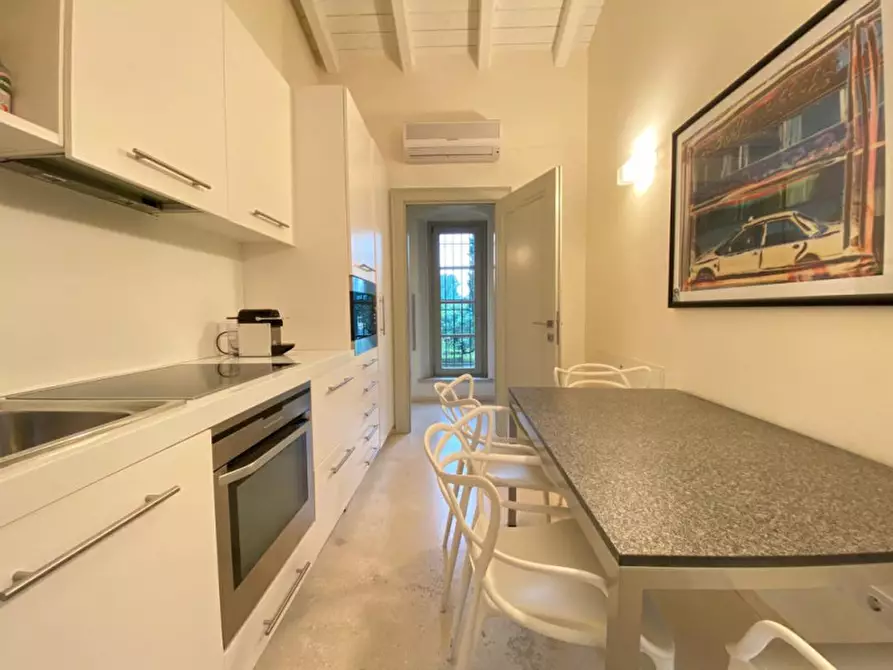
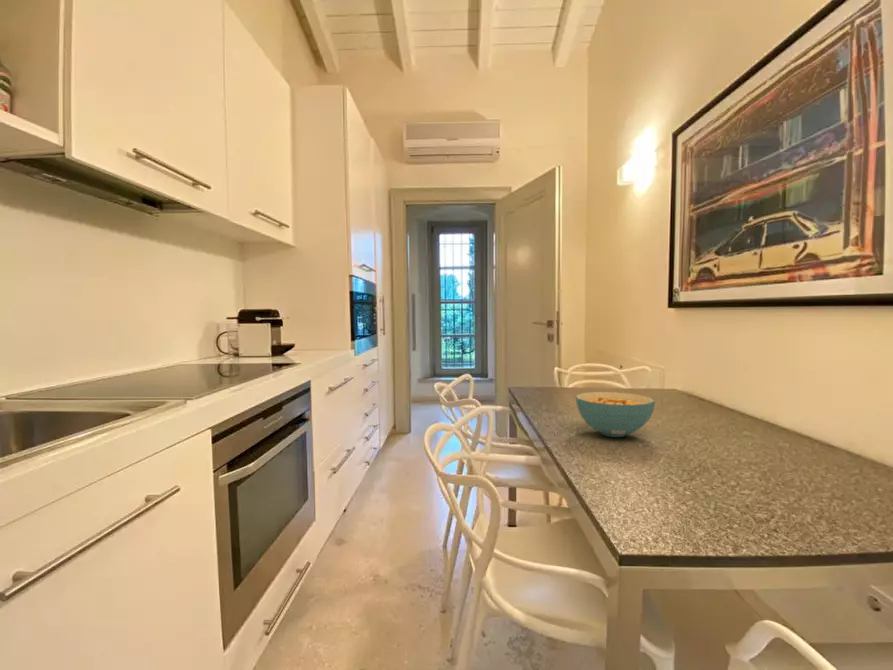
+ cereal bowl [574,391,656,438]
